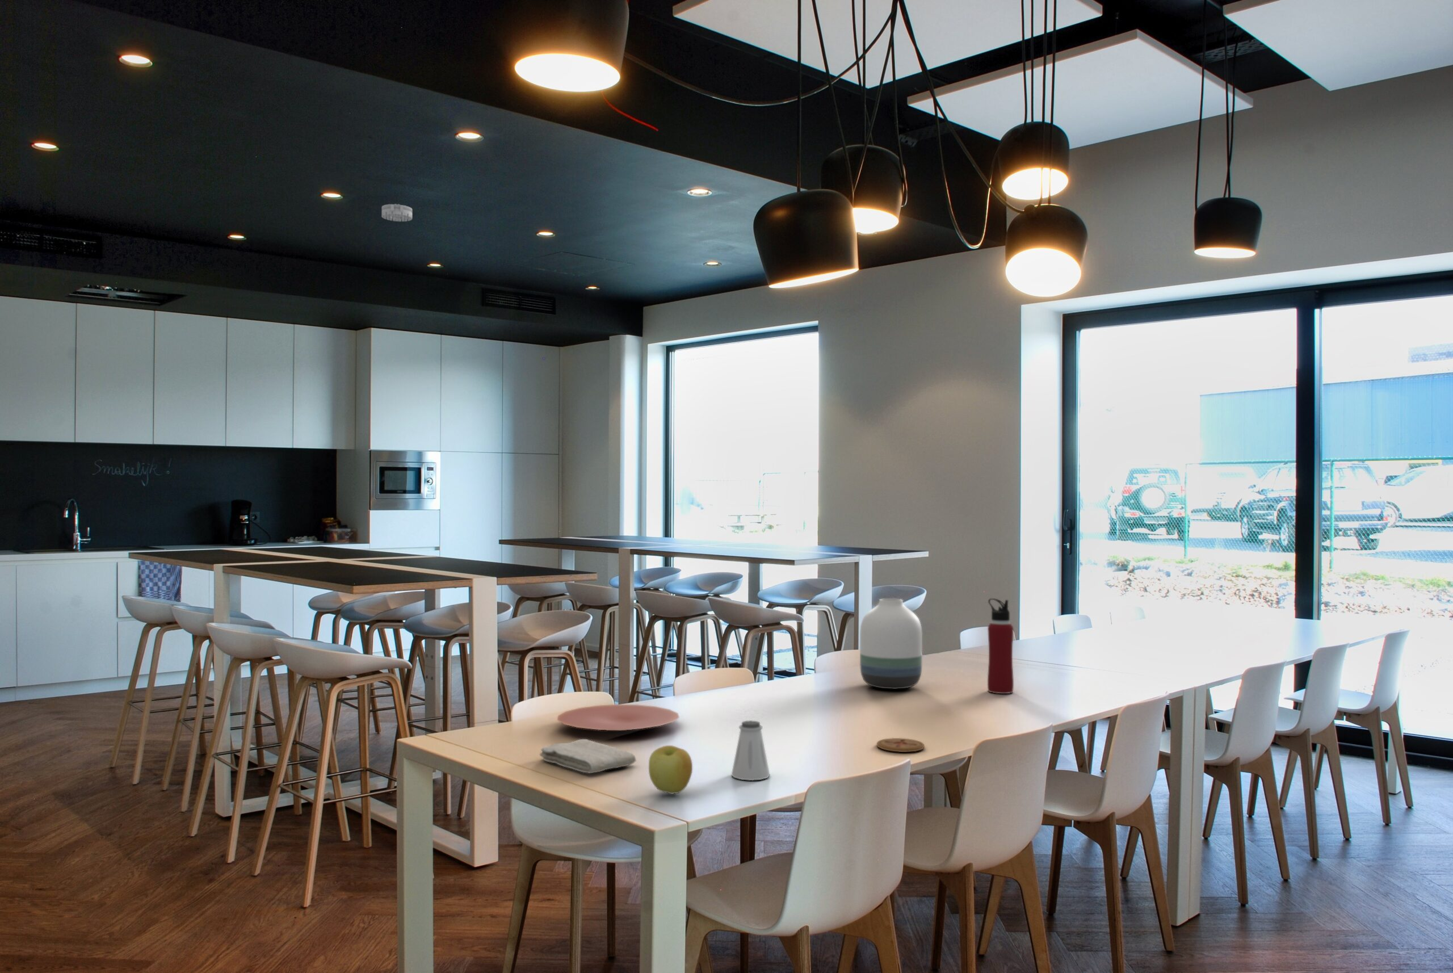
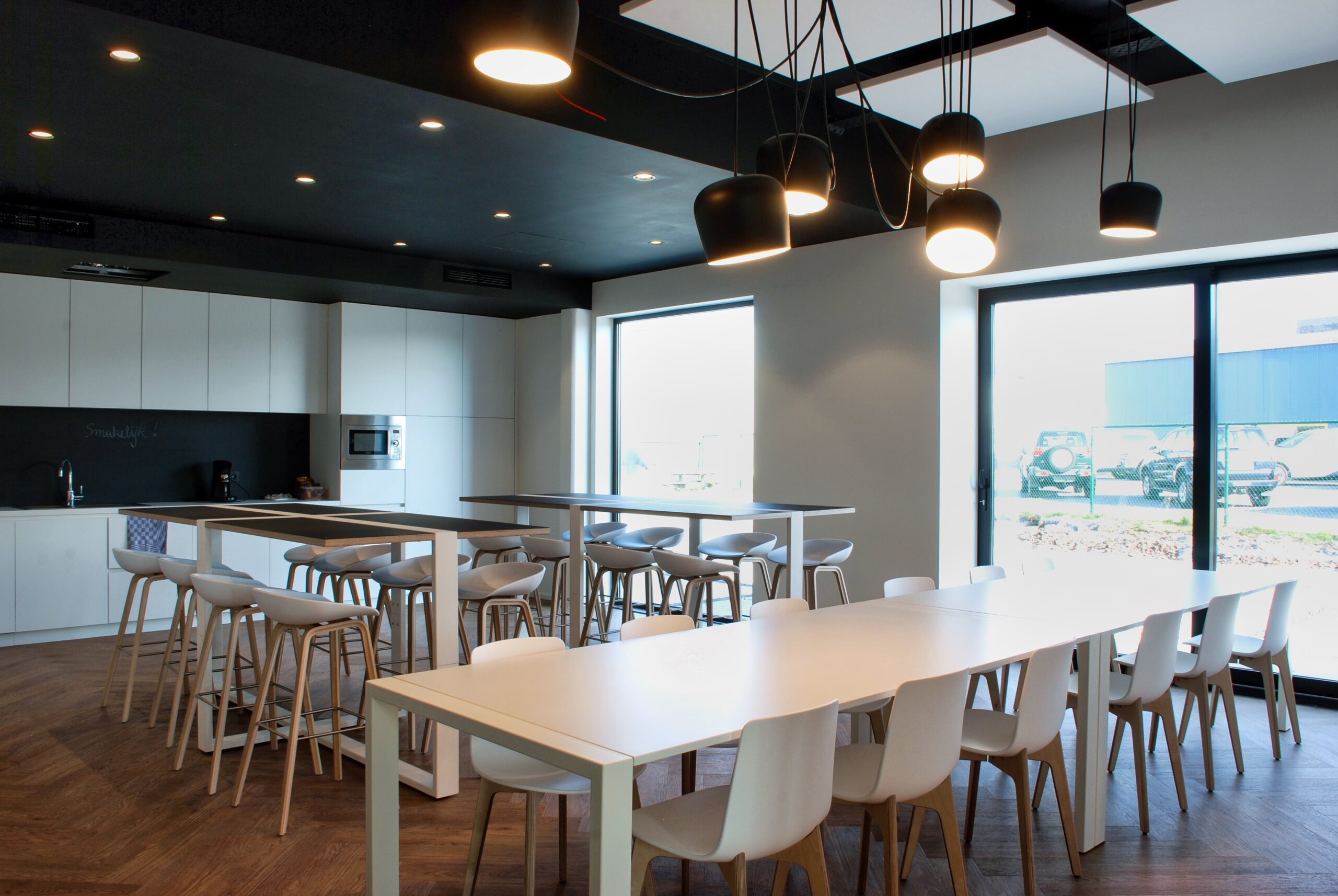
- saltshaker [731,720,770,781]
- vase [859,597,923,690]
- apple [648,745,693,795]
- coaster [876,737,925,753]
- plate [557,704,680,731]
- smoke detector [381,203,413,222]
- water bottle [987,597,1014,694]
- washcloth [540,738,636,774]
